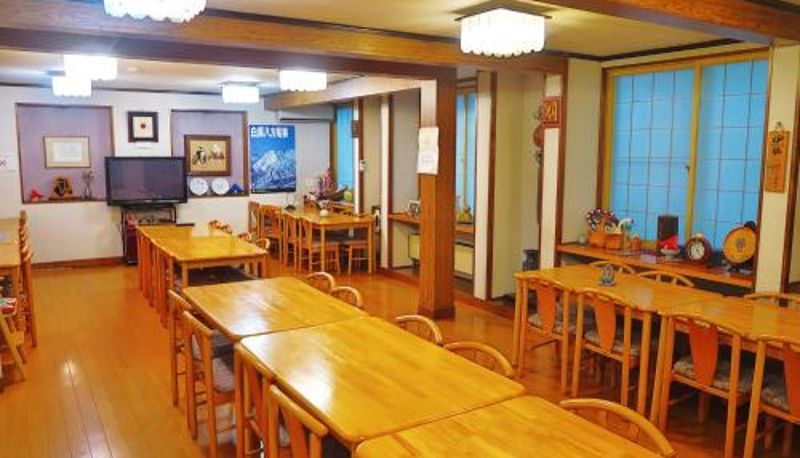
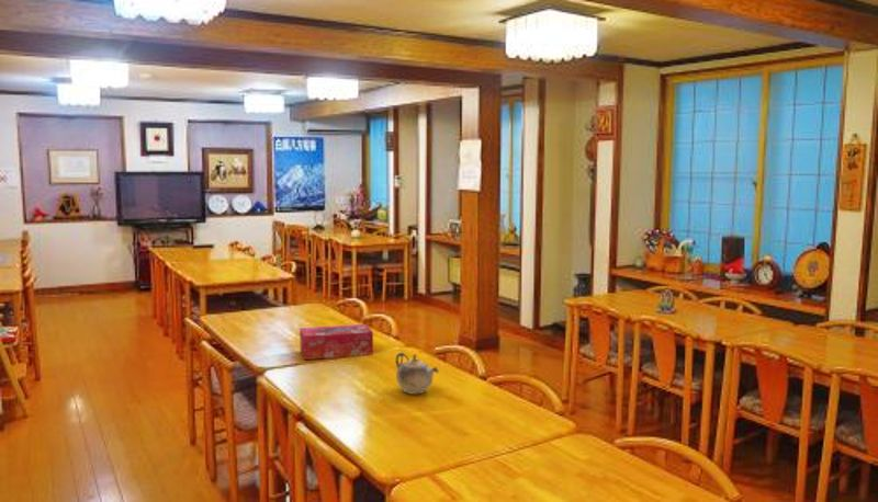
+ tissue box [299,323,374,361]
+ teapot [394,351,440,396]
